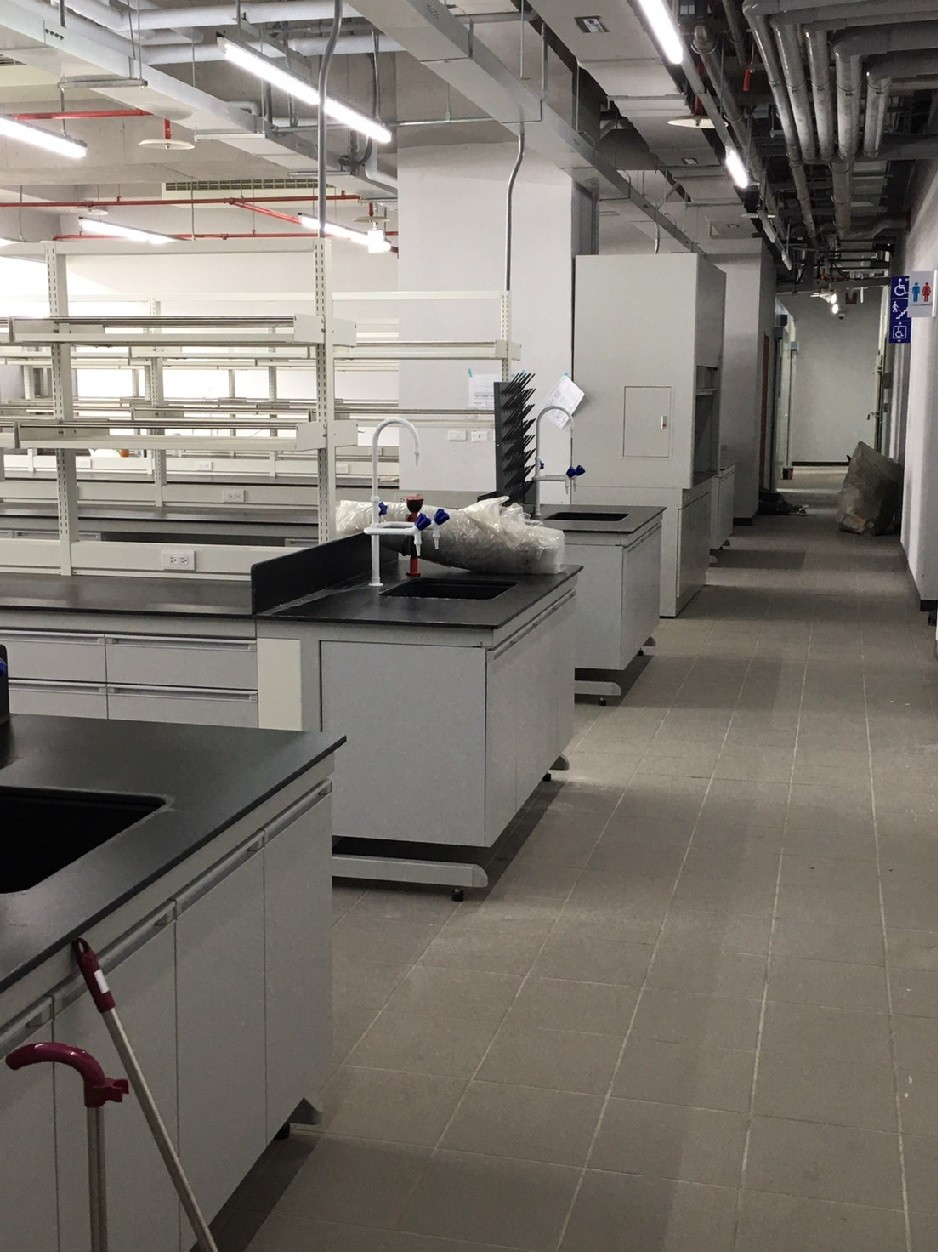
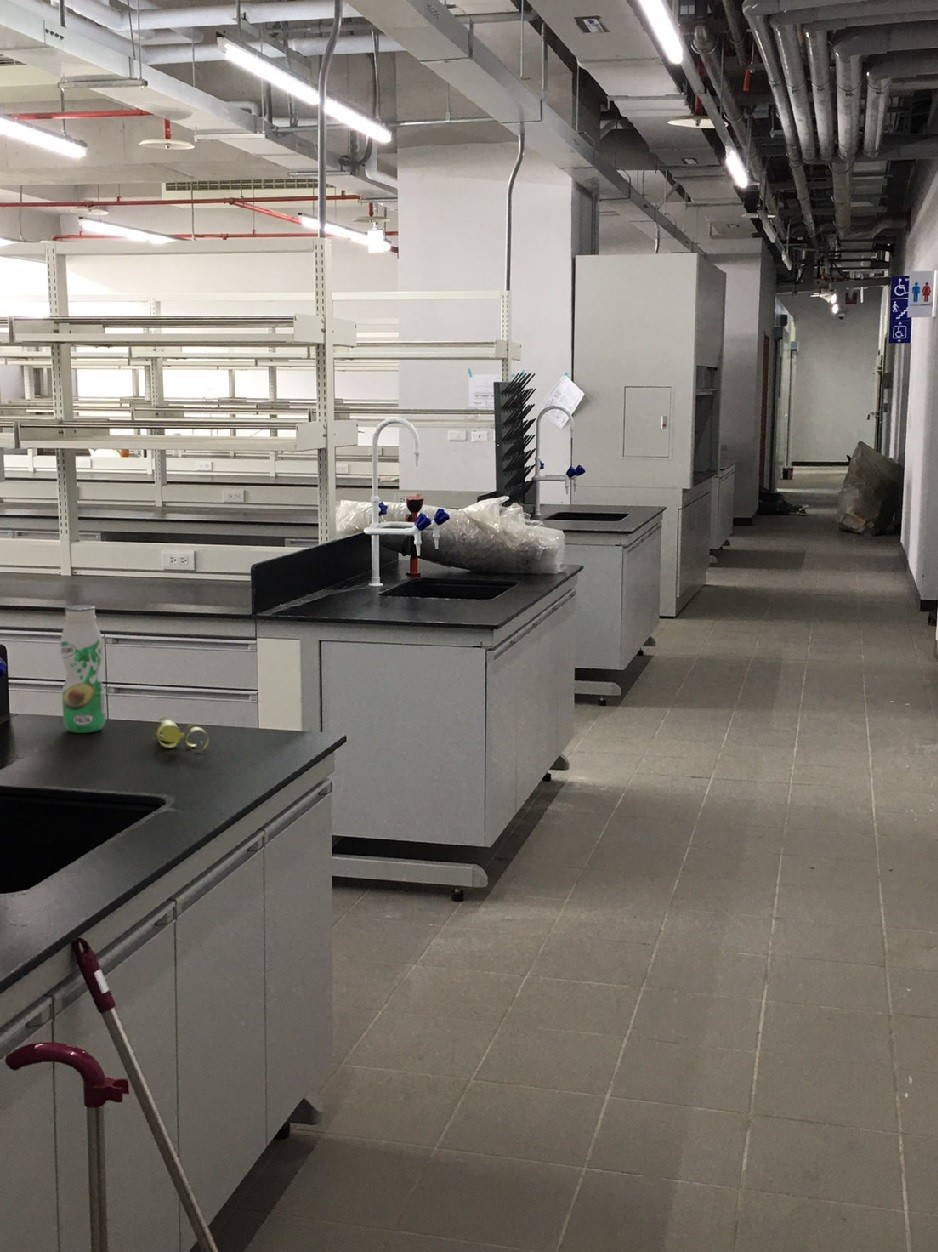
+ beverage bottle [59,604,107,734]
+ measuring cup [154,716,210,752]
